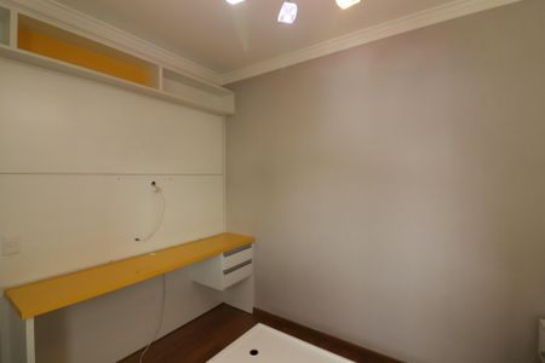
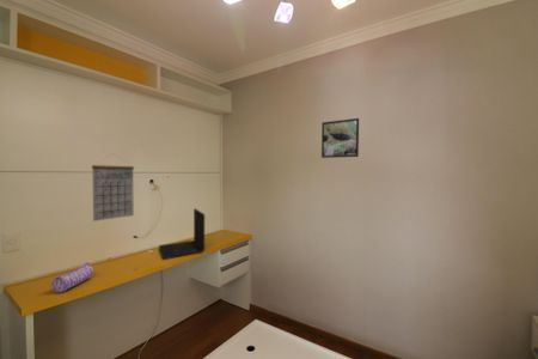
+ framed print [320,117,360,159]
+ calendar [91,152,135,223]
+ pencil case [51,262,94,294]
+ laptop [158,207,206,261]
